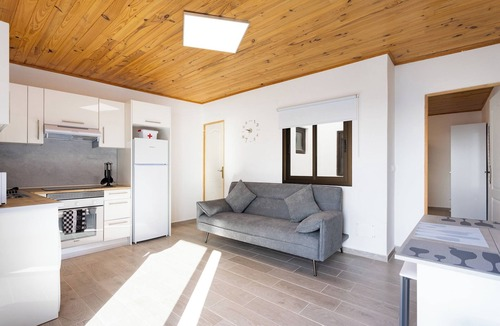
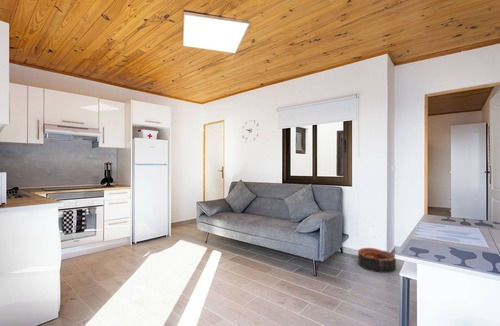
+ basket [357,247,397,274]
